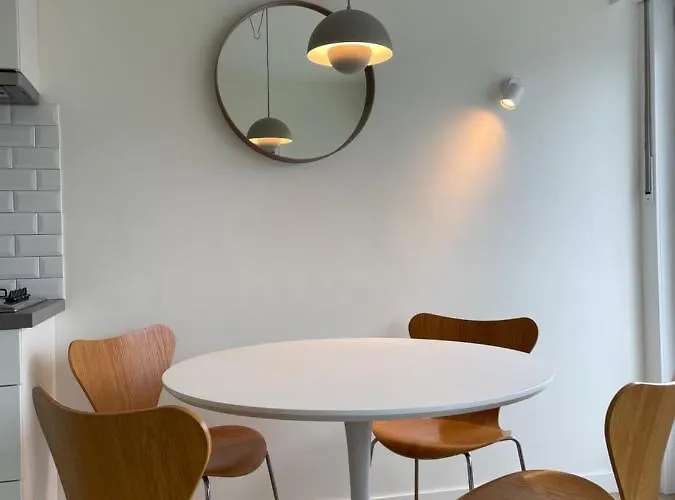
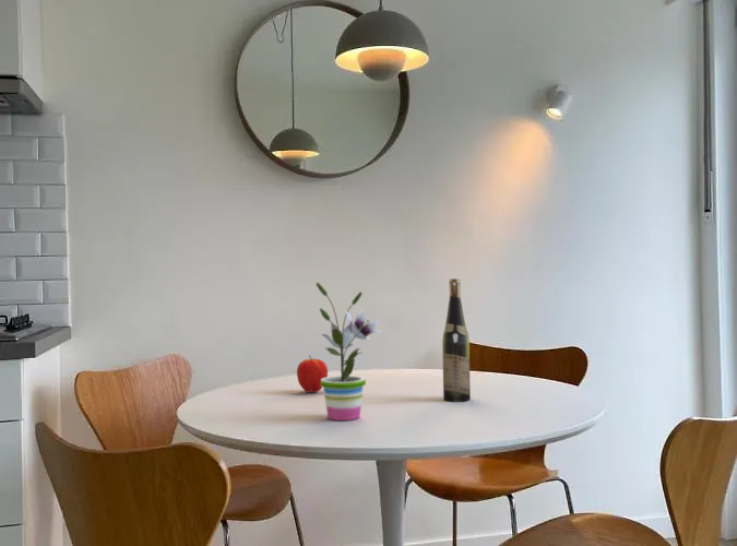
+ apple [296,354,329,394]
+ wine bottle [441,277,472,402]
+ potted plant [316,282,382,422]
